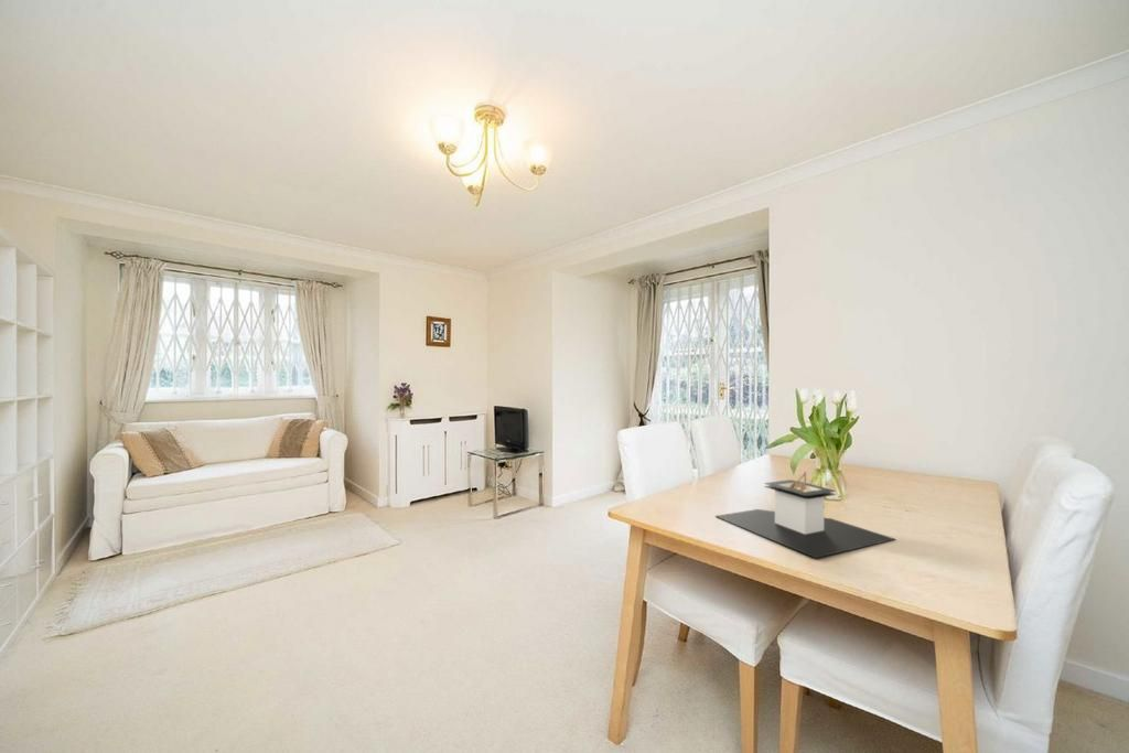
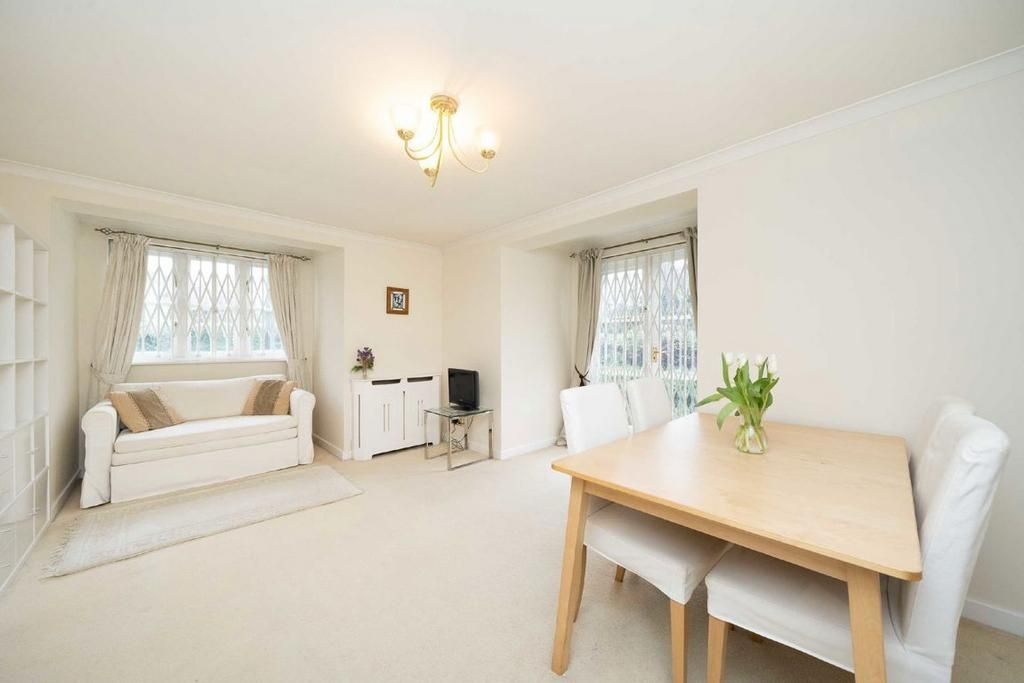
- architectural model [716,471,895,559]
